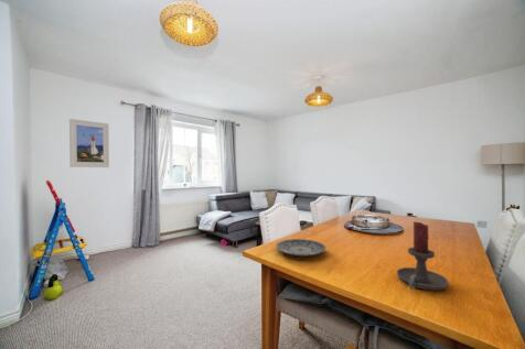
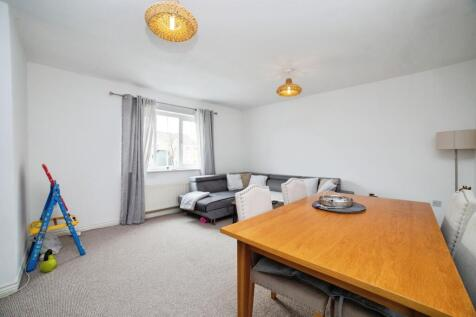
- candle holder [396,220,450,292]
- plate [275,238,326,258]
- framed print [68,118,110,168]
